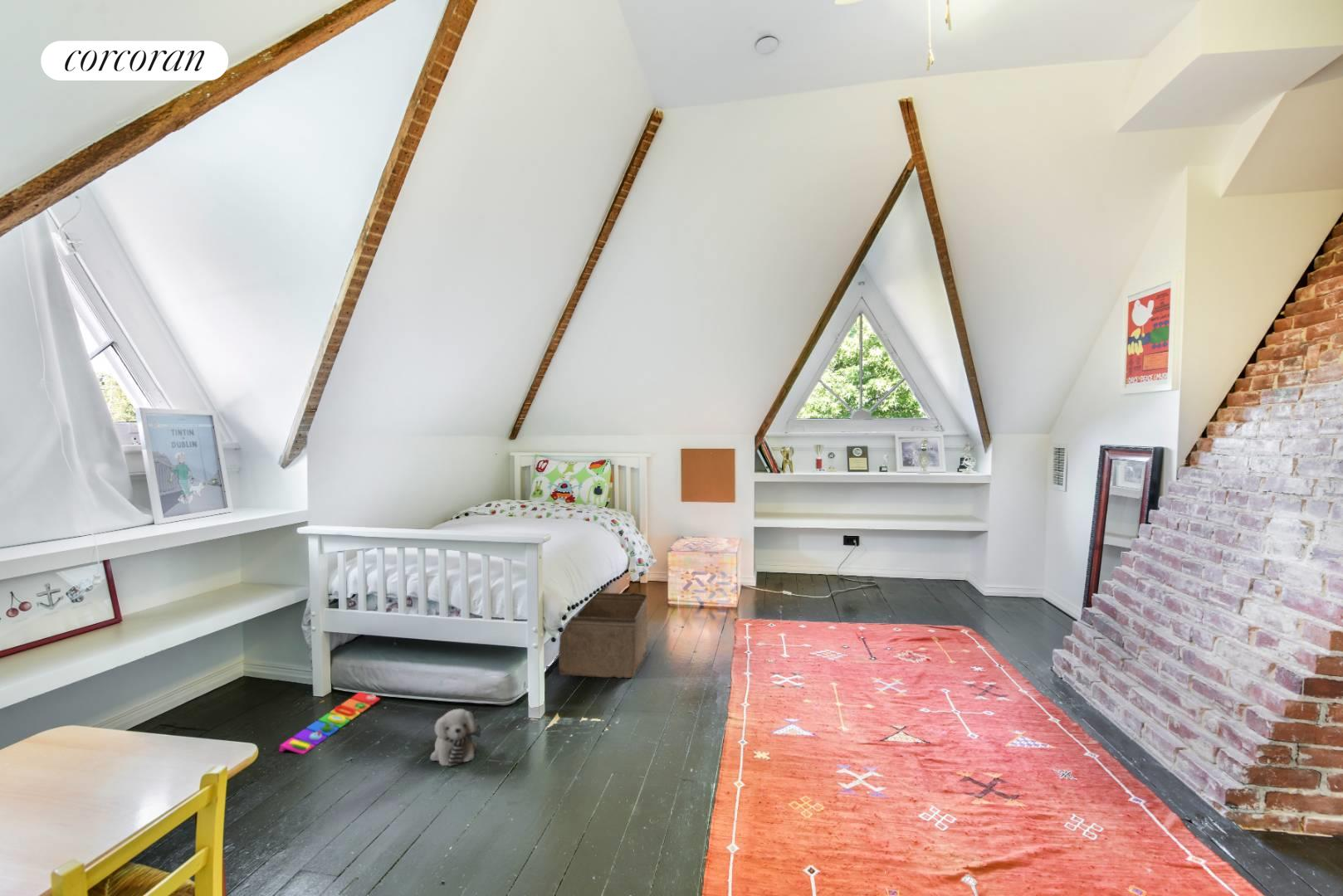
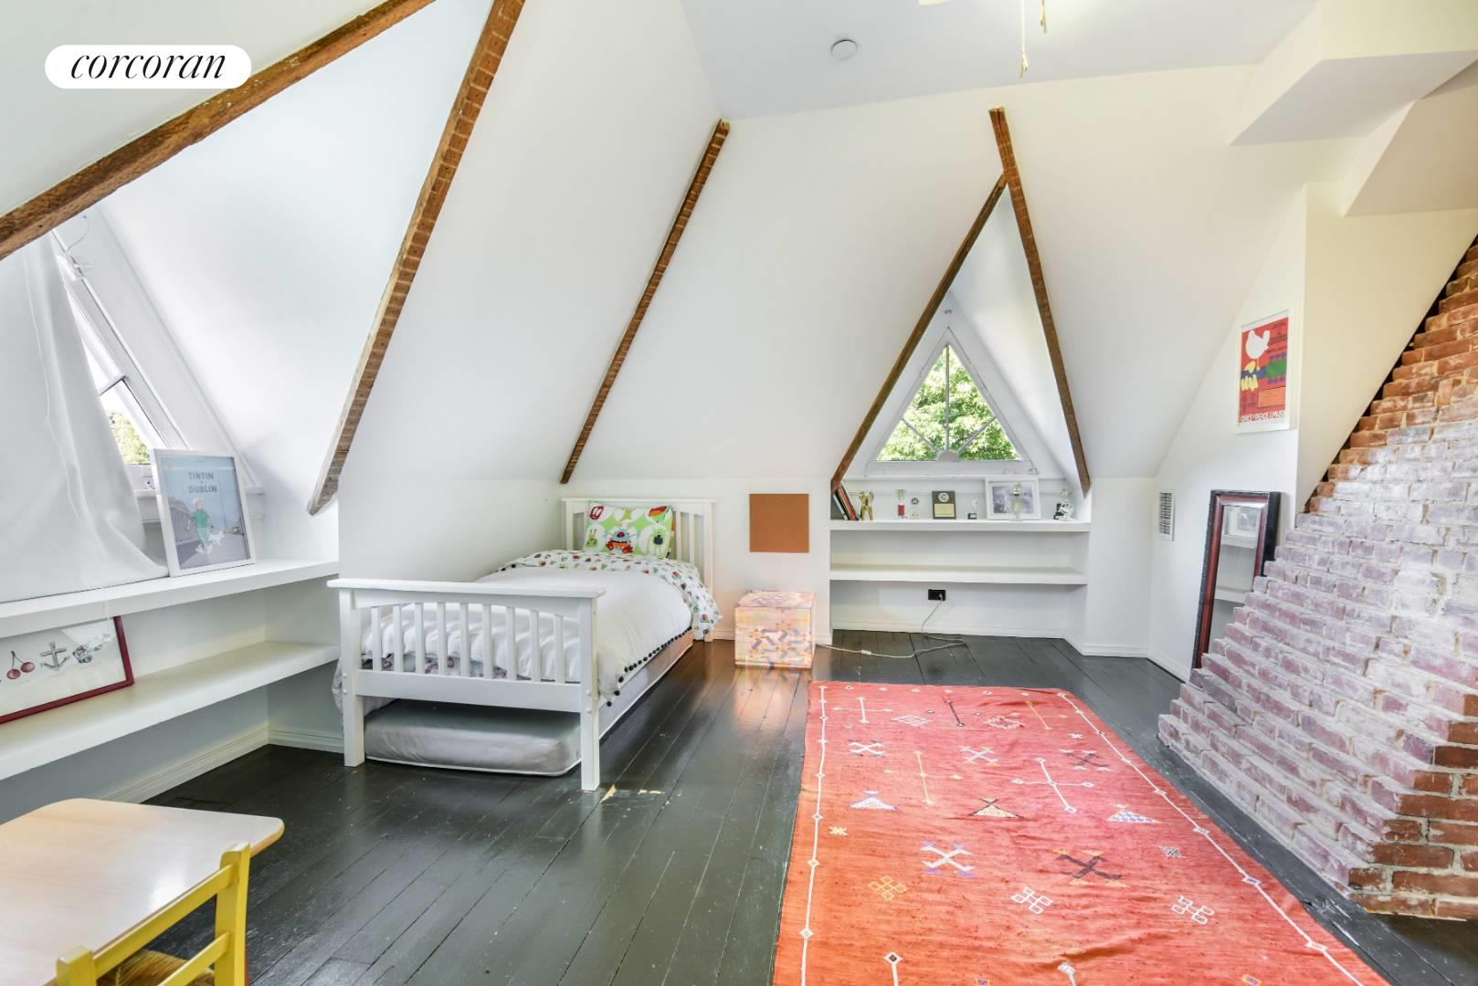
- plush toy [429,709,482,767]
- storage bin [558,592,648,679]
- knob puzzle [278,691,381,755]
